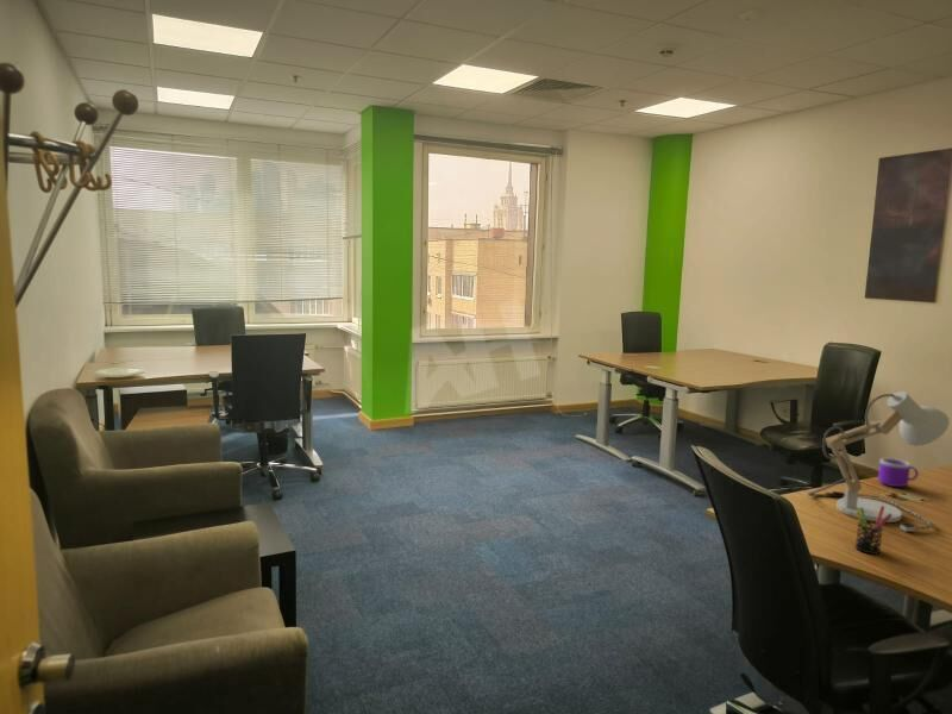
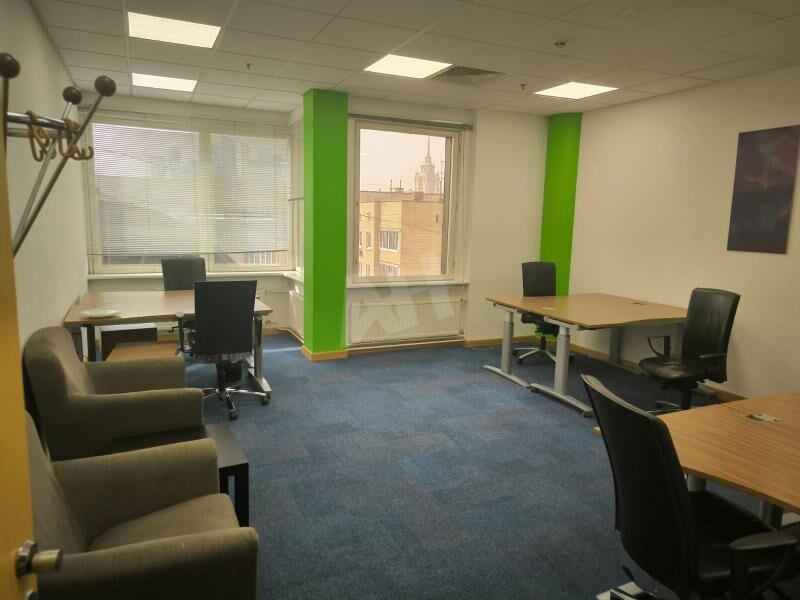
- desk lamp [807,389,951,532]
- pen holder [854,506,891,556]
- mug [877,457,920,488]
